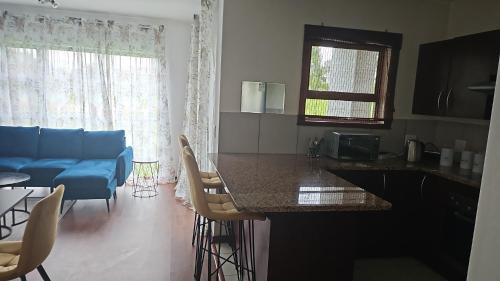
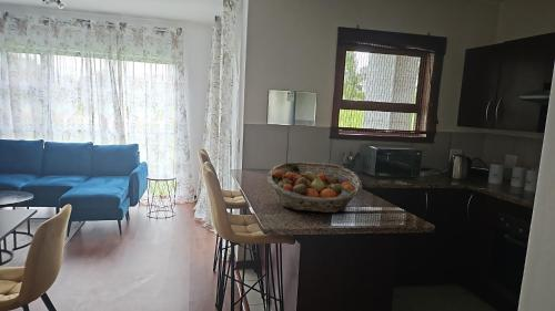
+ fruit basket [266,162,363,214]
